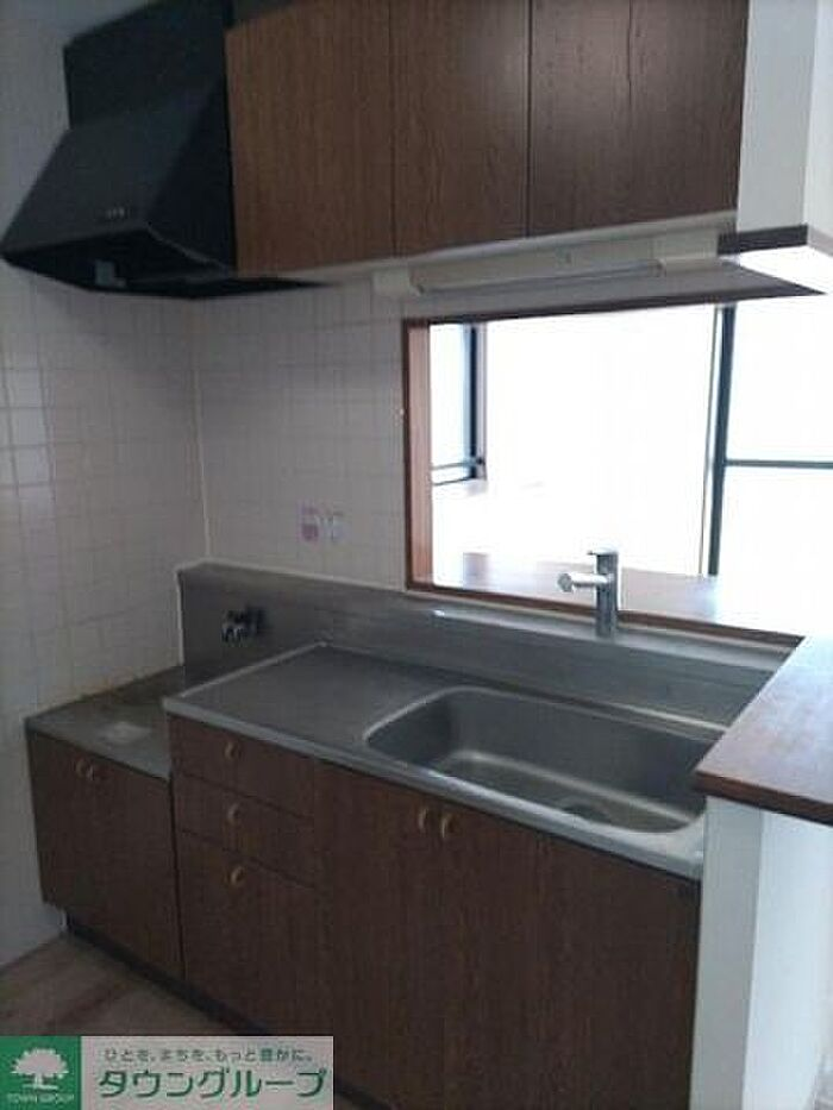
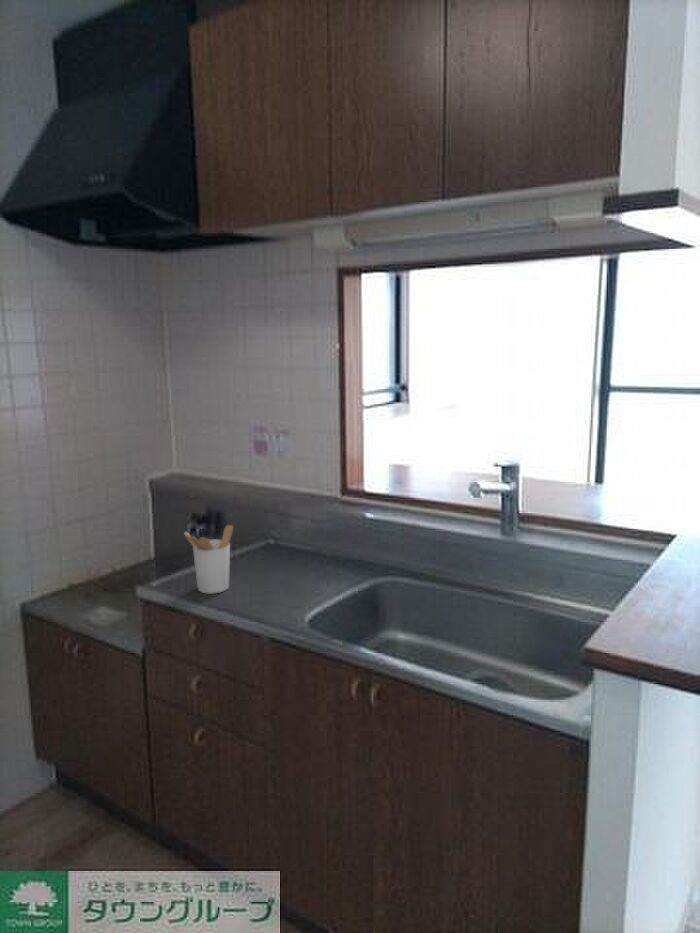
+ utensil holder [183,524,234,595]
